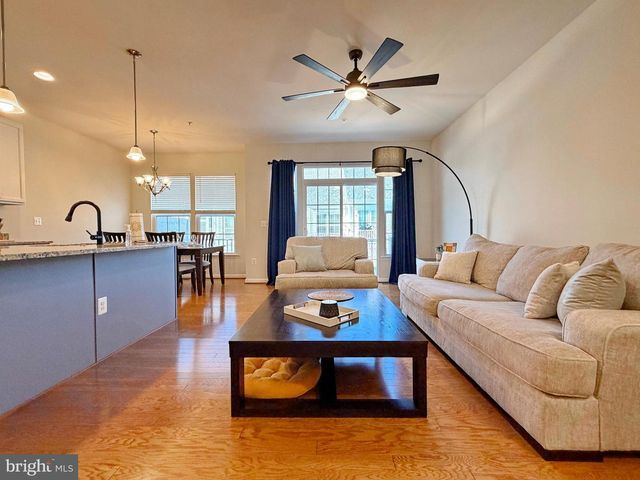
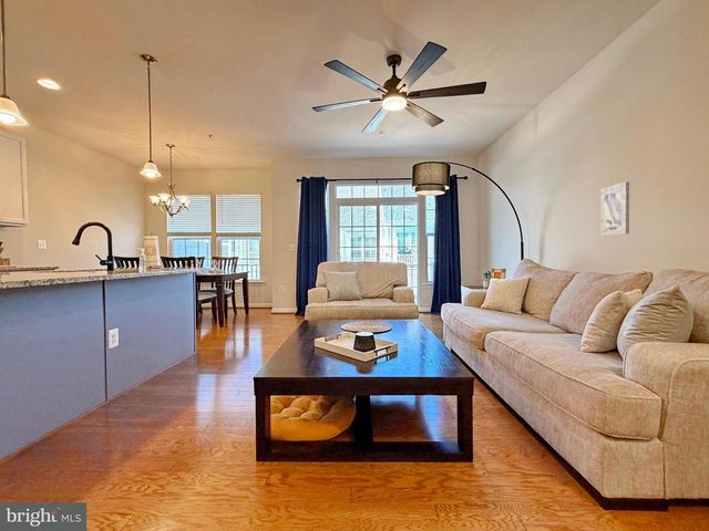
+ wall art [599,180,630,237]
